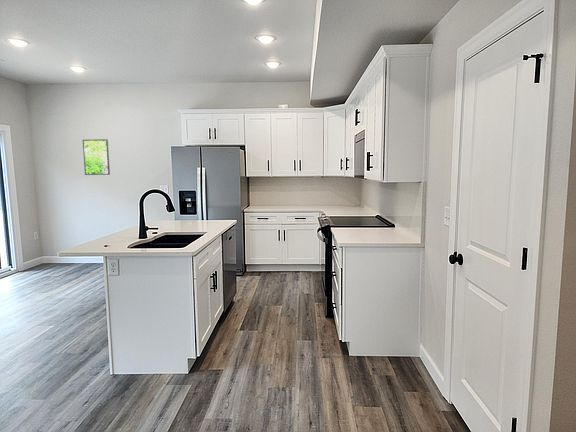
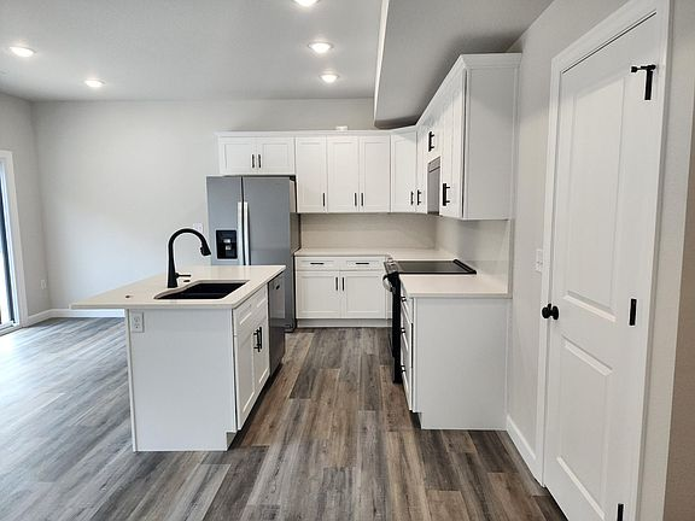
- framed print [82,138,111,176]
